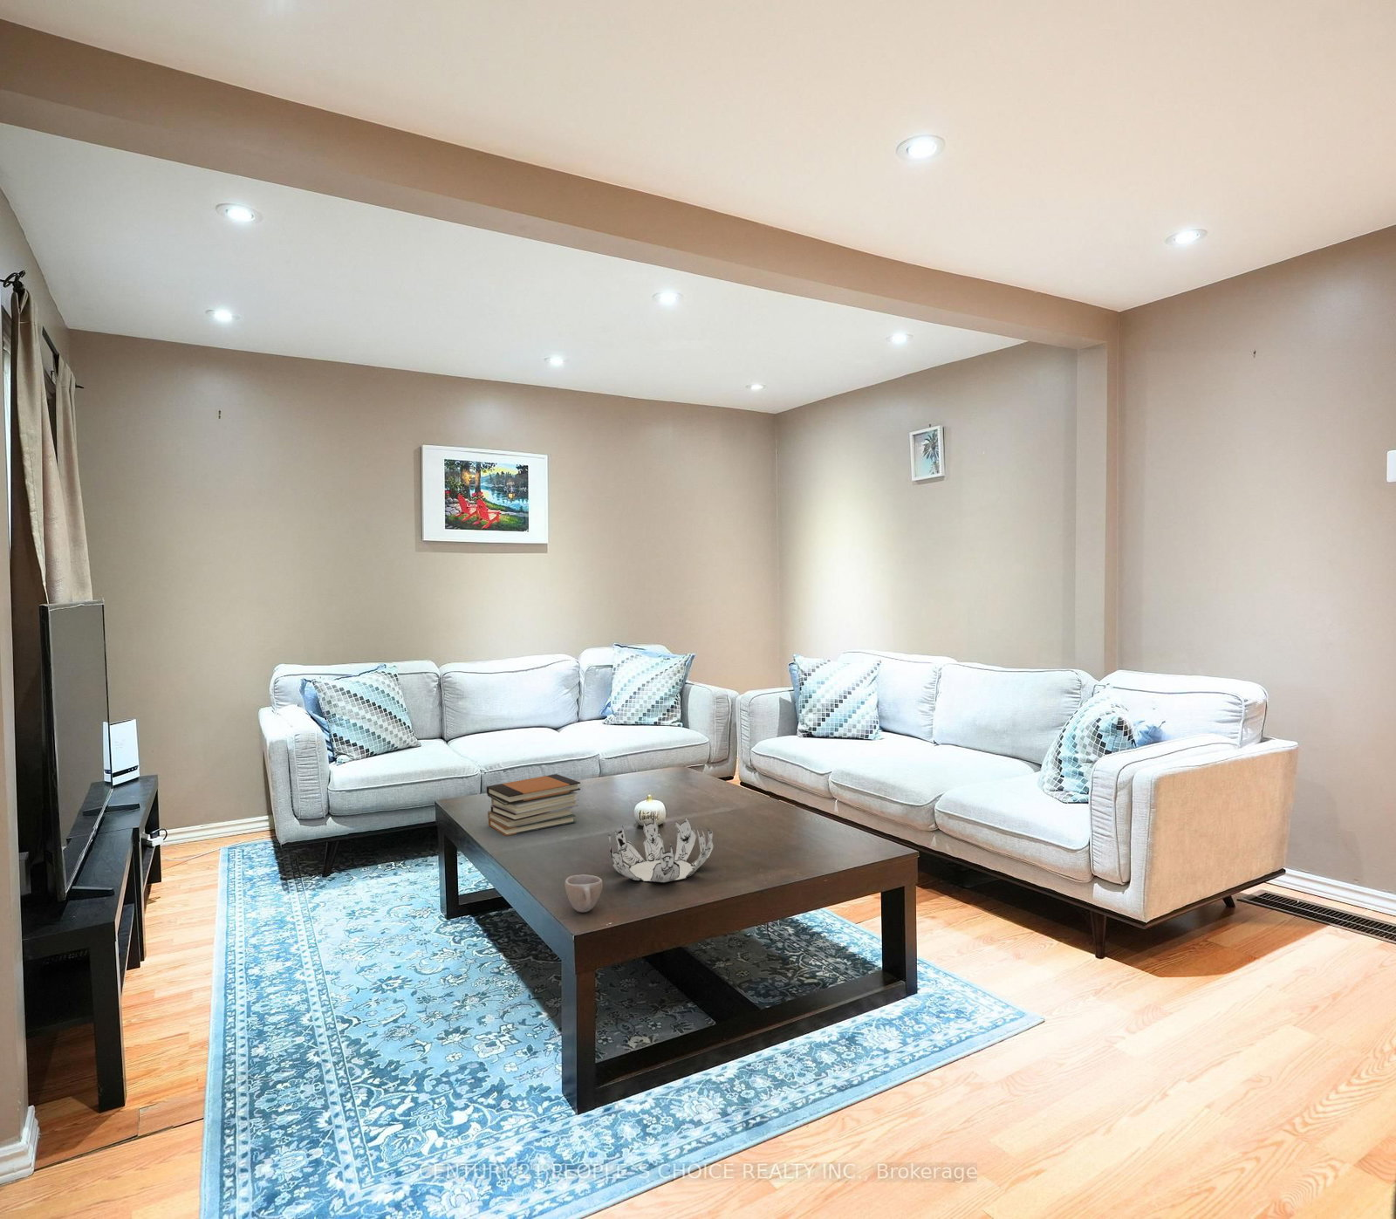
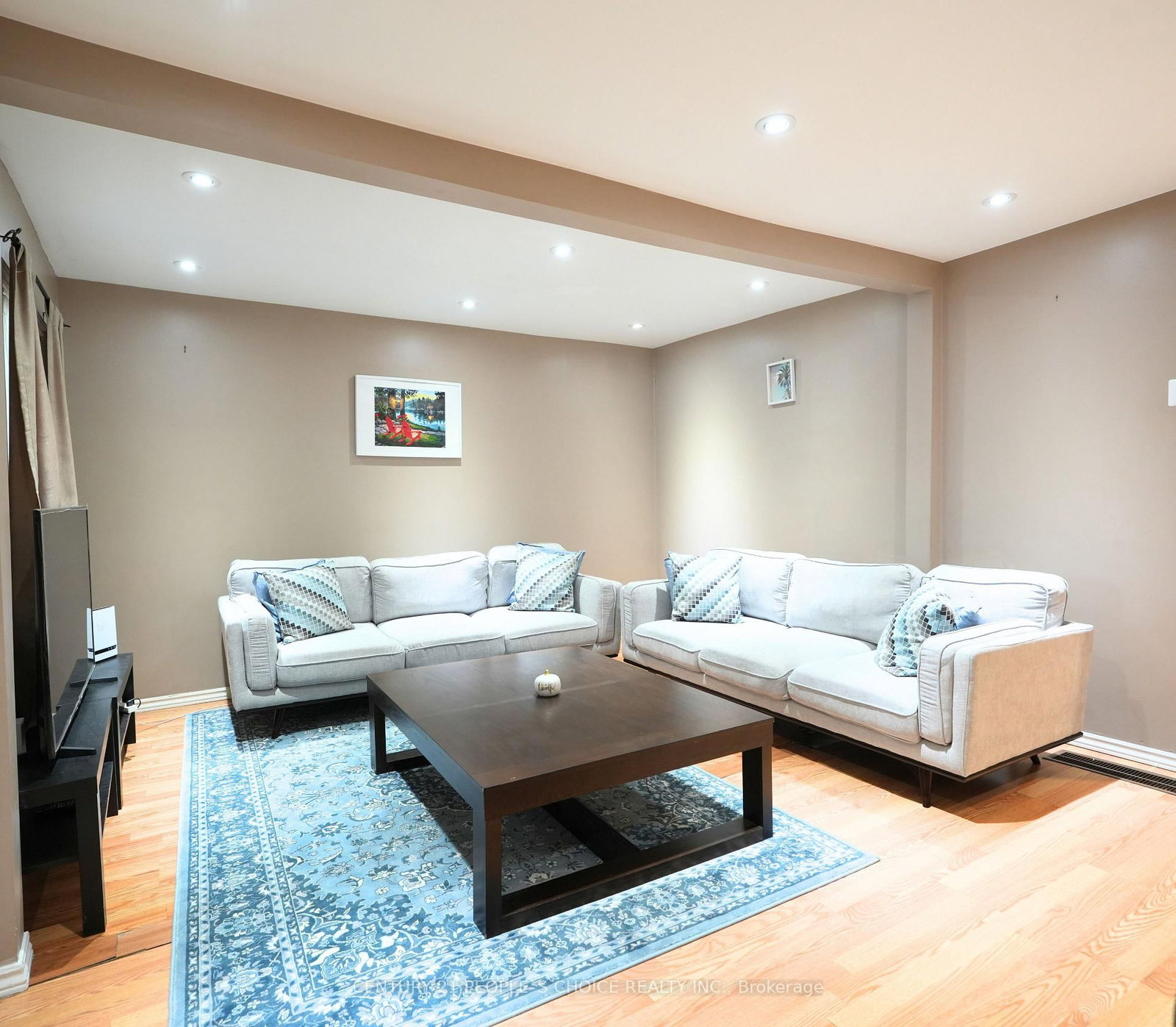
- book stack [486,773,582,837]
- cup [564,874,604,913]
- decorative bowl [608,815,715,883]
